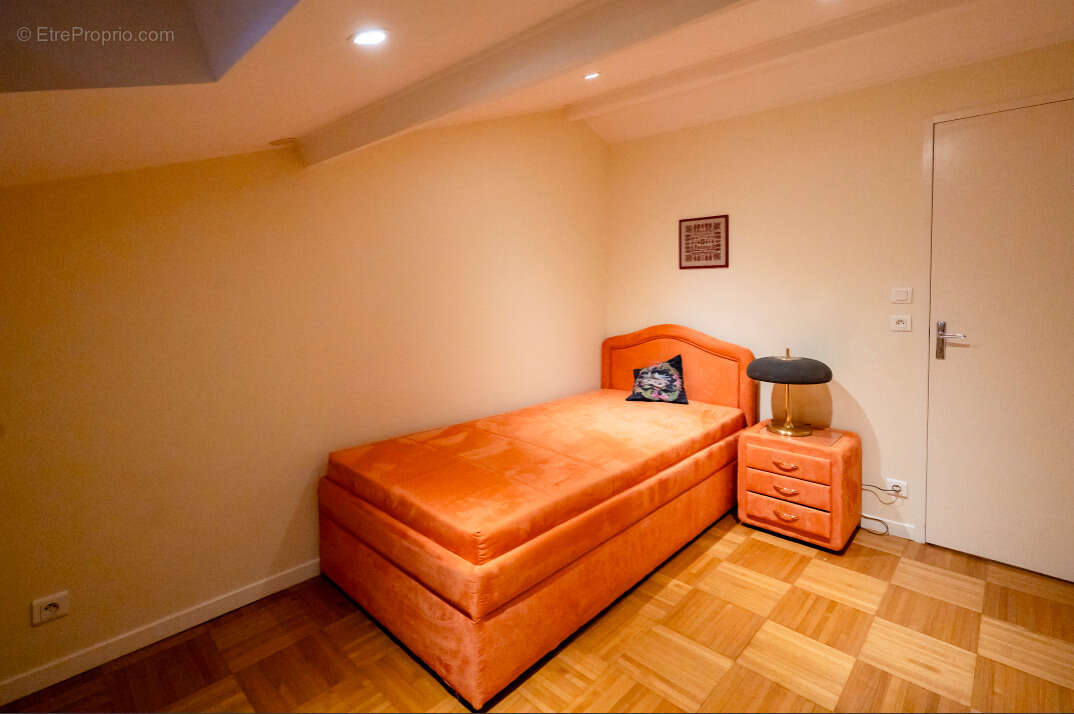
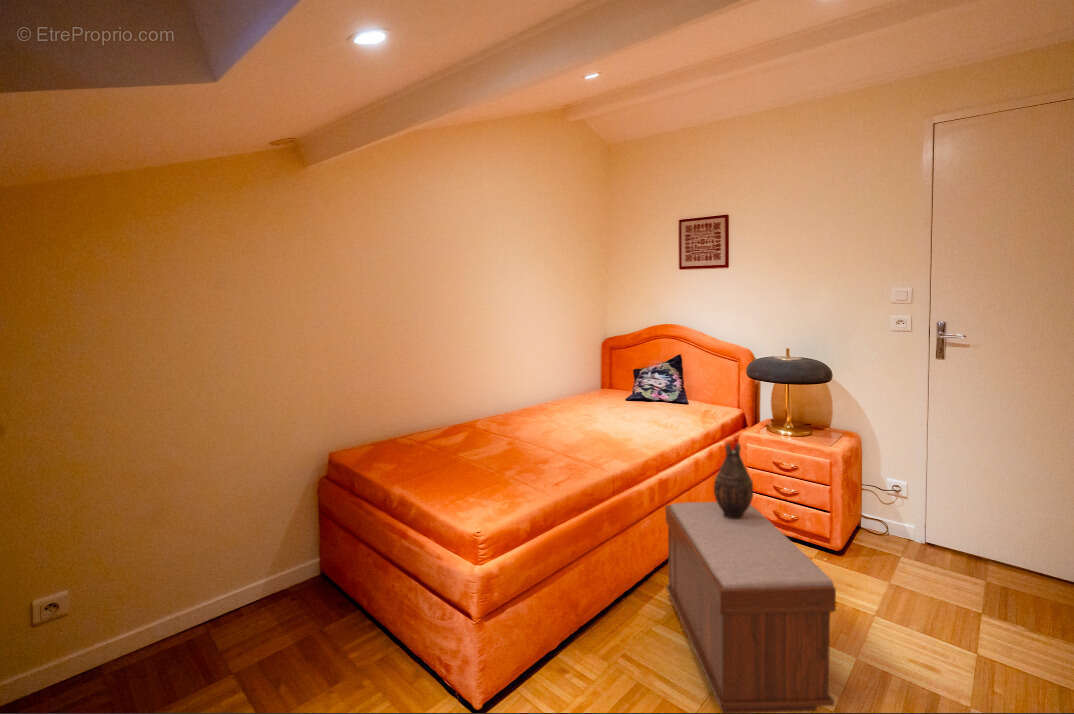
+ decorative vase [713,442,754,519]
+ bench [664,501,837,714]
